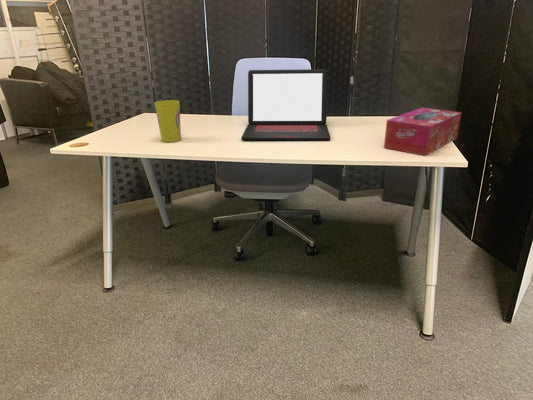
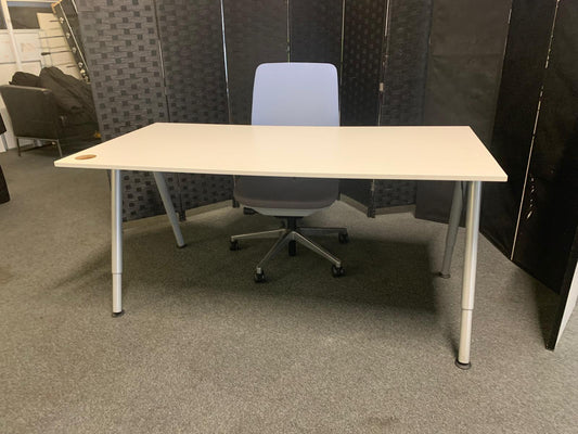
- cup [153,99,182,143]
- laptop [241,68,331,141]
- tissue box [383,107,463,157]
